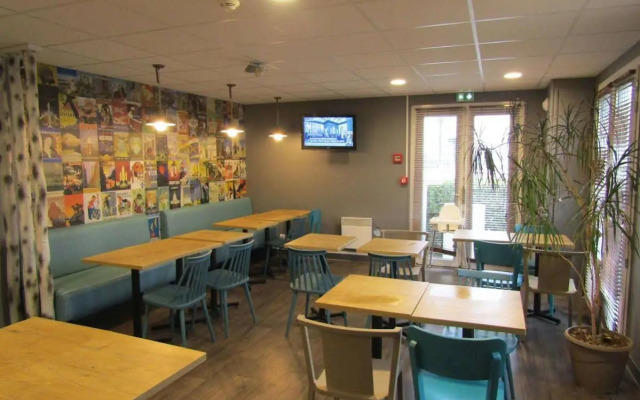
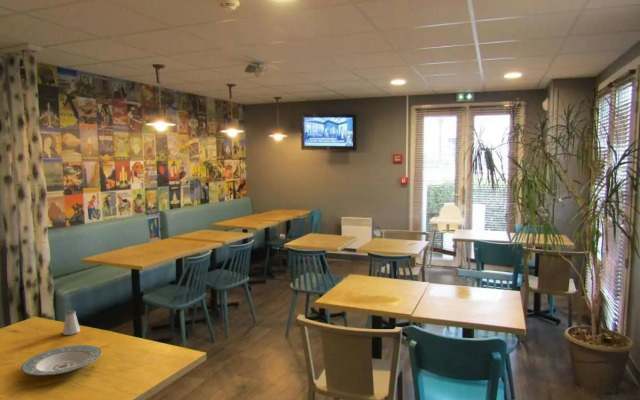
+ saltshaker [62,309,81,336]
+ plate [20,344,102,376]
